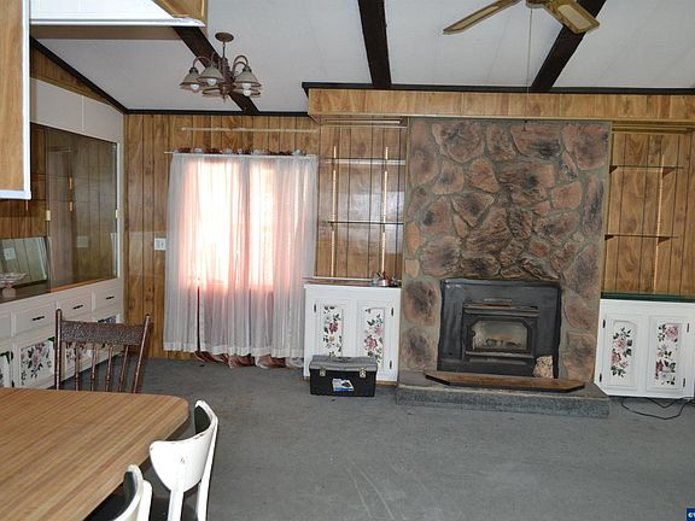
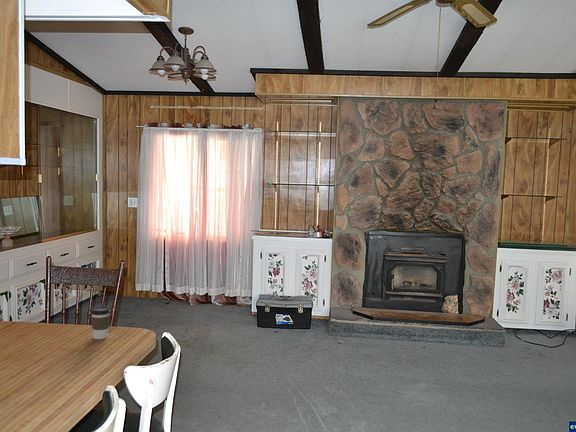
+ coffee cup [90,306,111,340]
